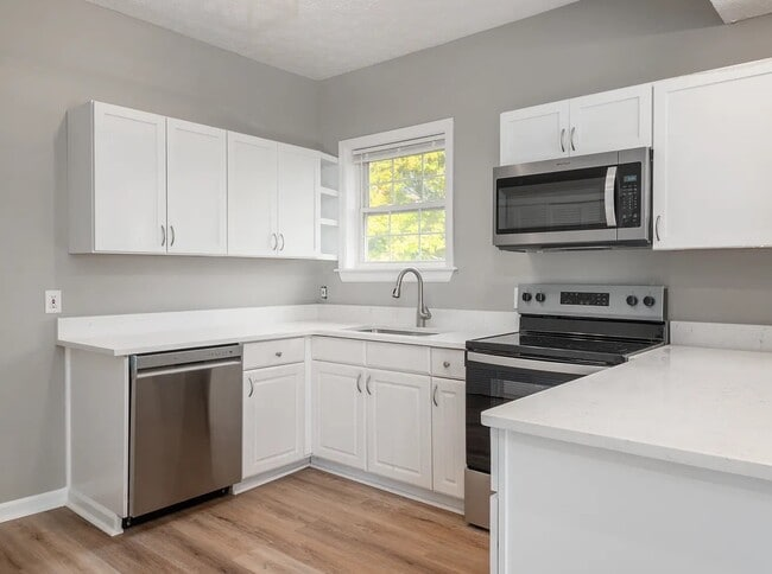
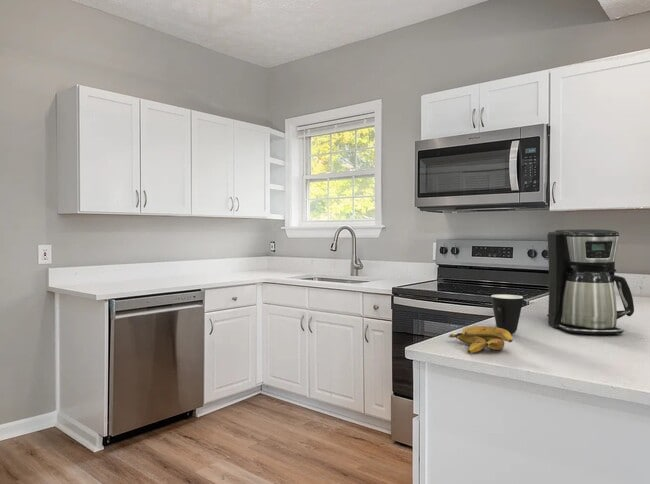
+ coffee maker [546,228,635,335]
+ banana [447,325,513,354]
+ mug [490,294,524,335]
